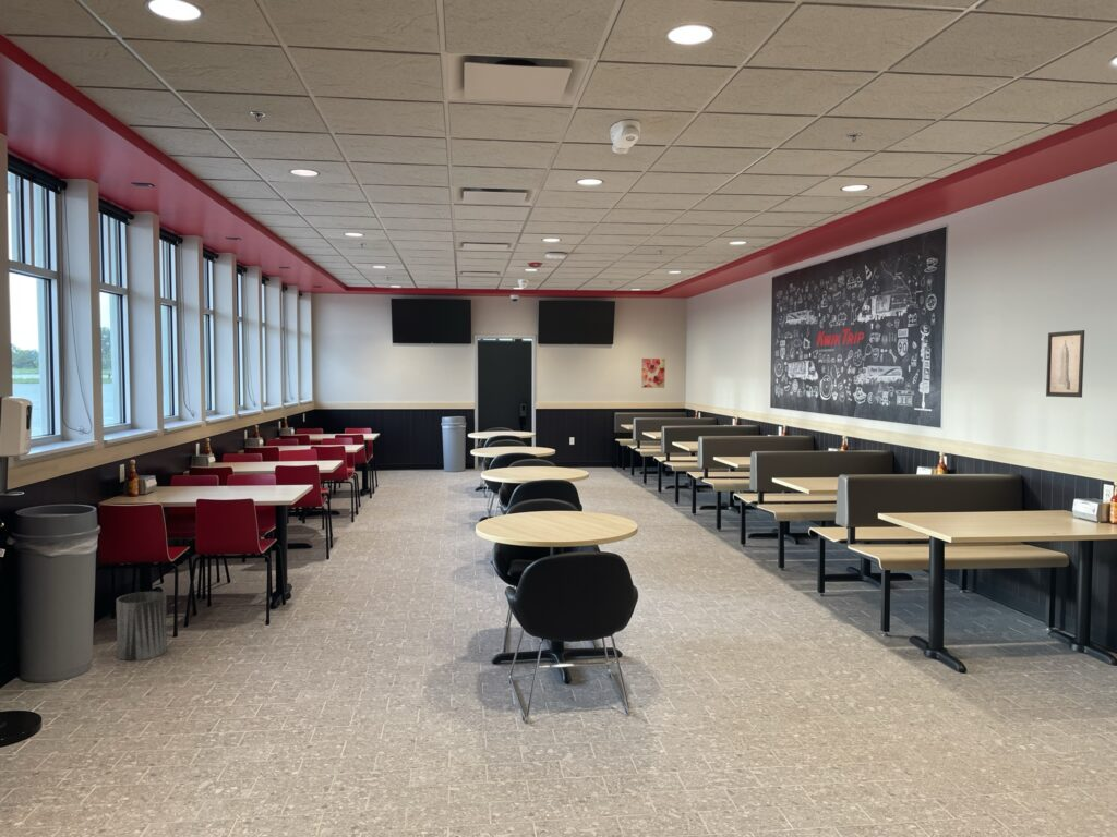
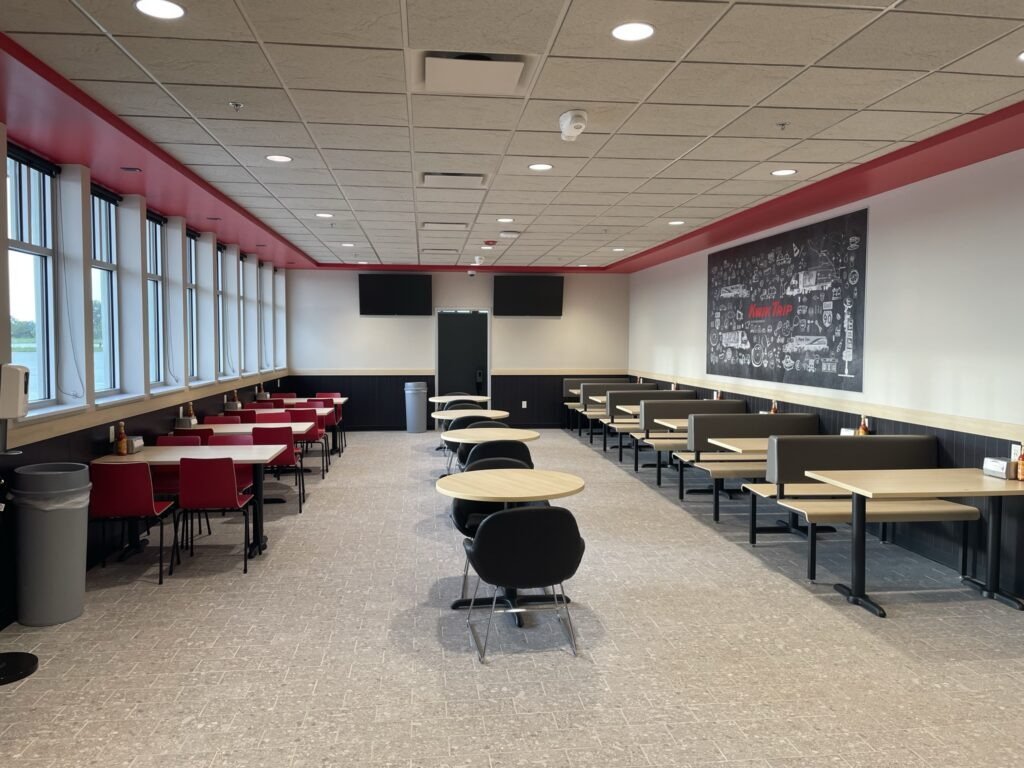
- wall art [640,357,666,389]
- trash can [115,591,168,662]
- wall art [1045,329,1085,399]
